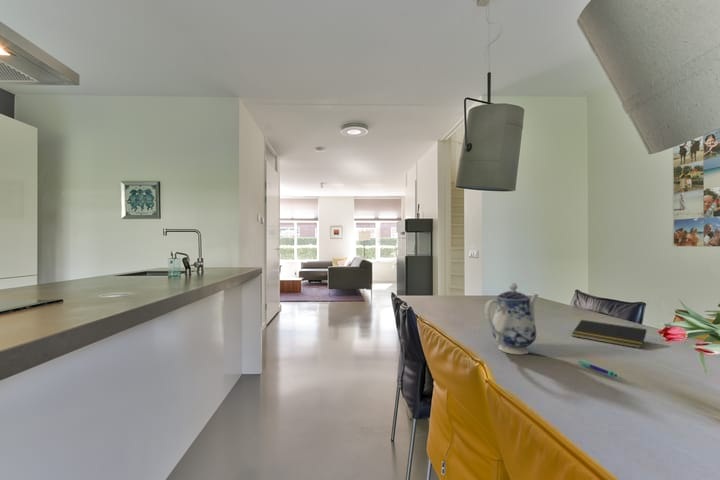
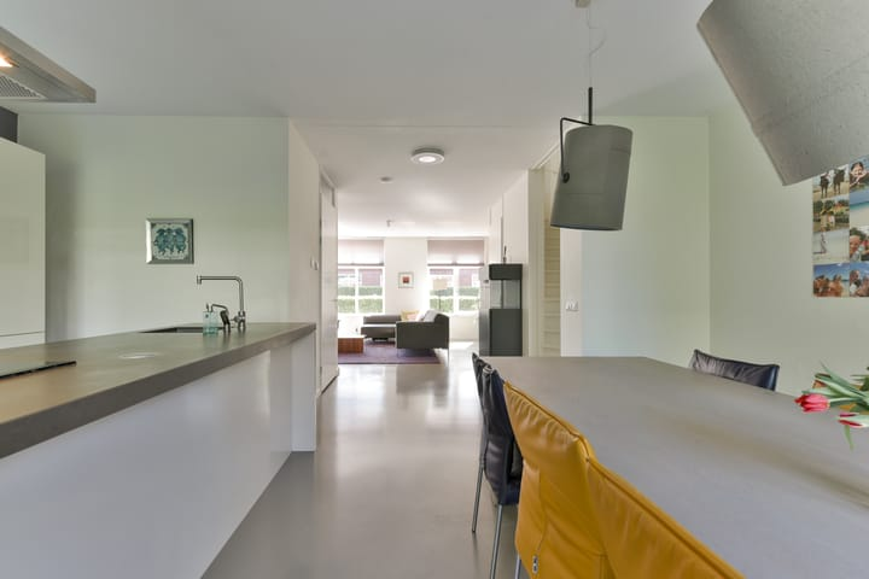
- notepad [571,319,648,349]
- teapot [484,282,539,356]
- pen [577,360,618,378]
